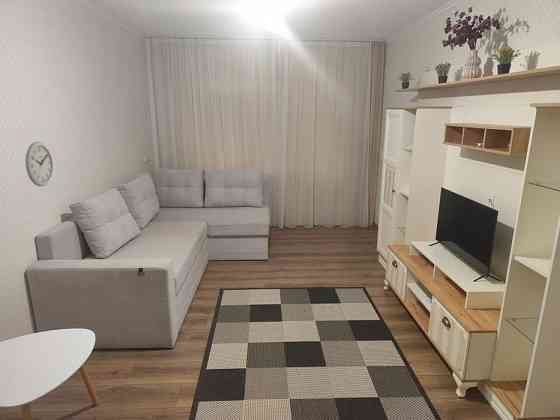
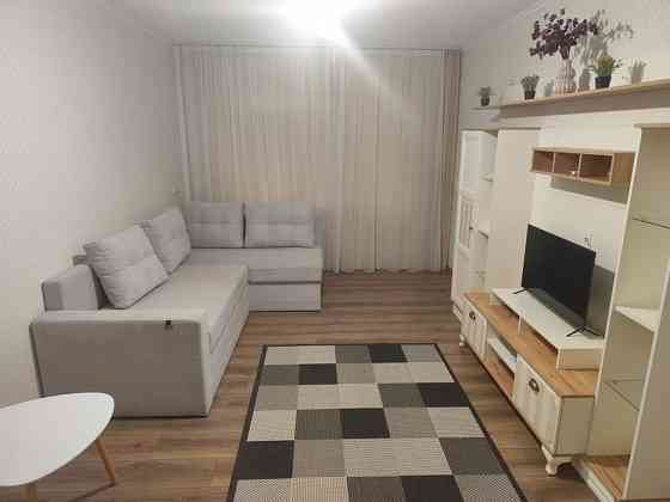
- wall clock [24,141,54,187]
